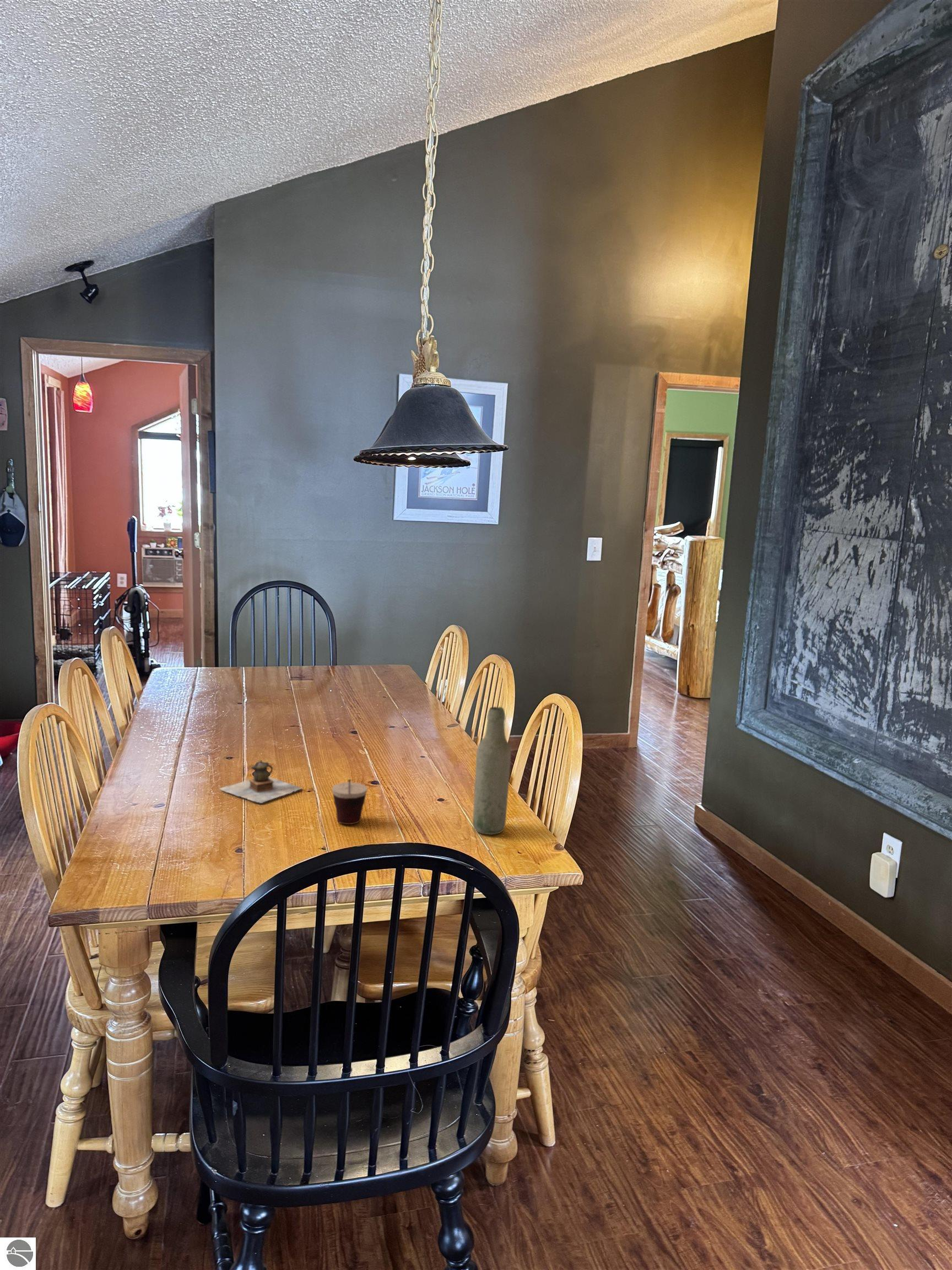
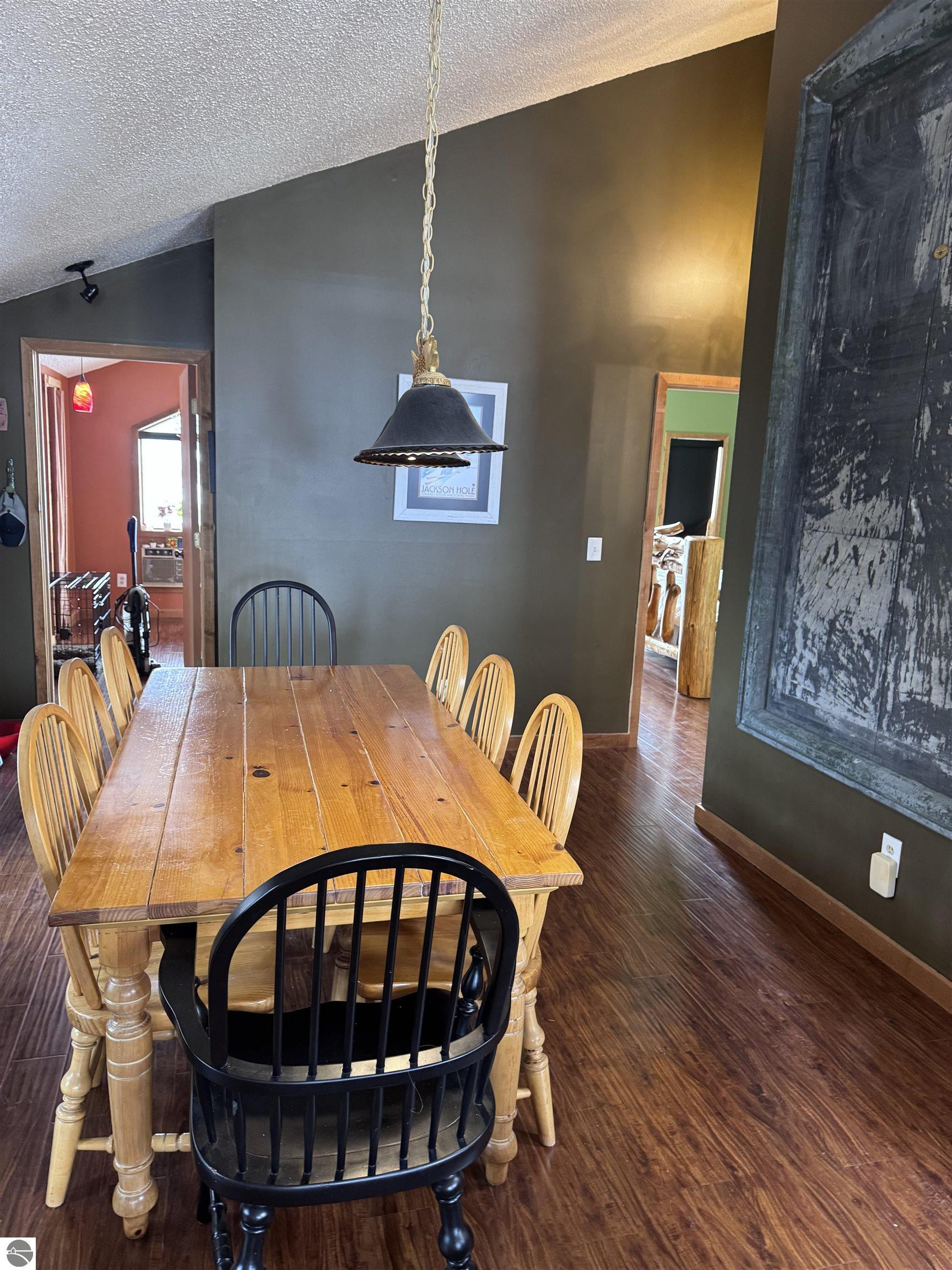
- teapot [219,760,302,804]
- cup [332,778,368,825]
- bottle [472,706,512,835]
